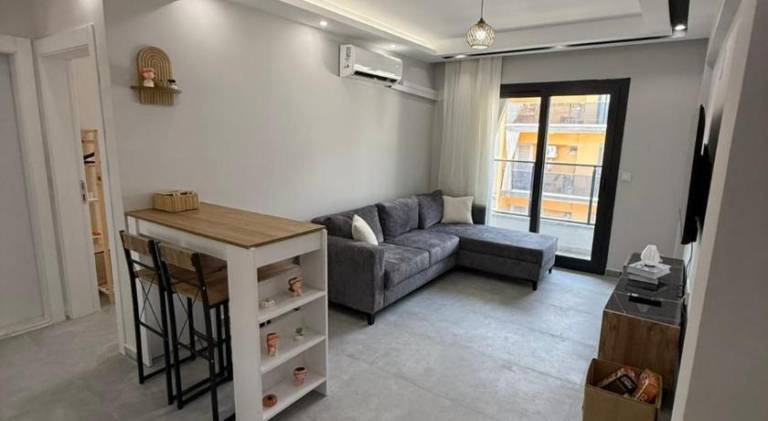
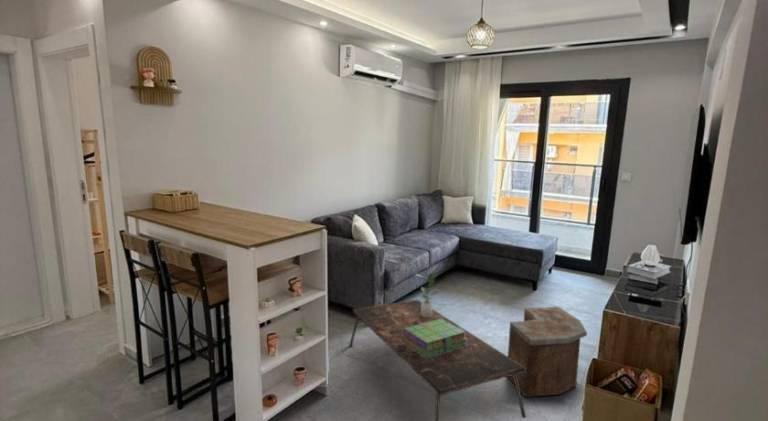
+ potted plant [415,271,439,317]
+ stack of books [401,319,467,358]
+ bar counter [507,306,588,398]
+ coffee table [348,299,527,421]
